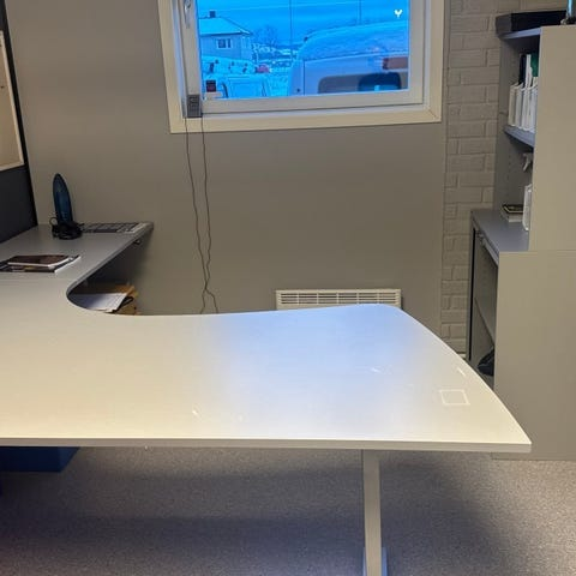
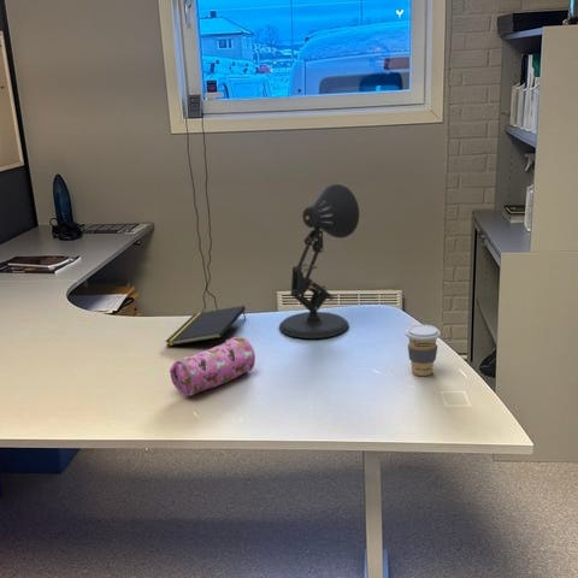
+ desk lamp [278,183,360,340]
+ notepad [164,305,247,347]
+ pencil case [169,336,256,397]
+ coffee cup [405,324,441,377]
